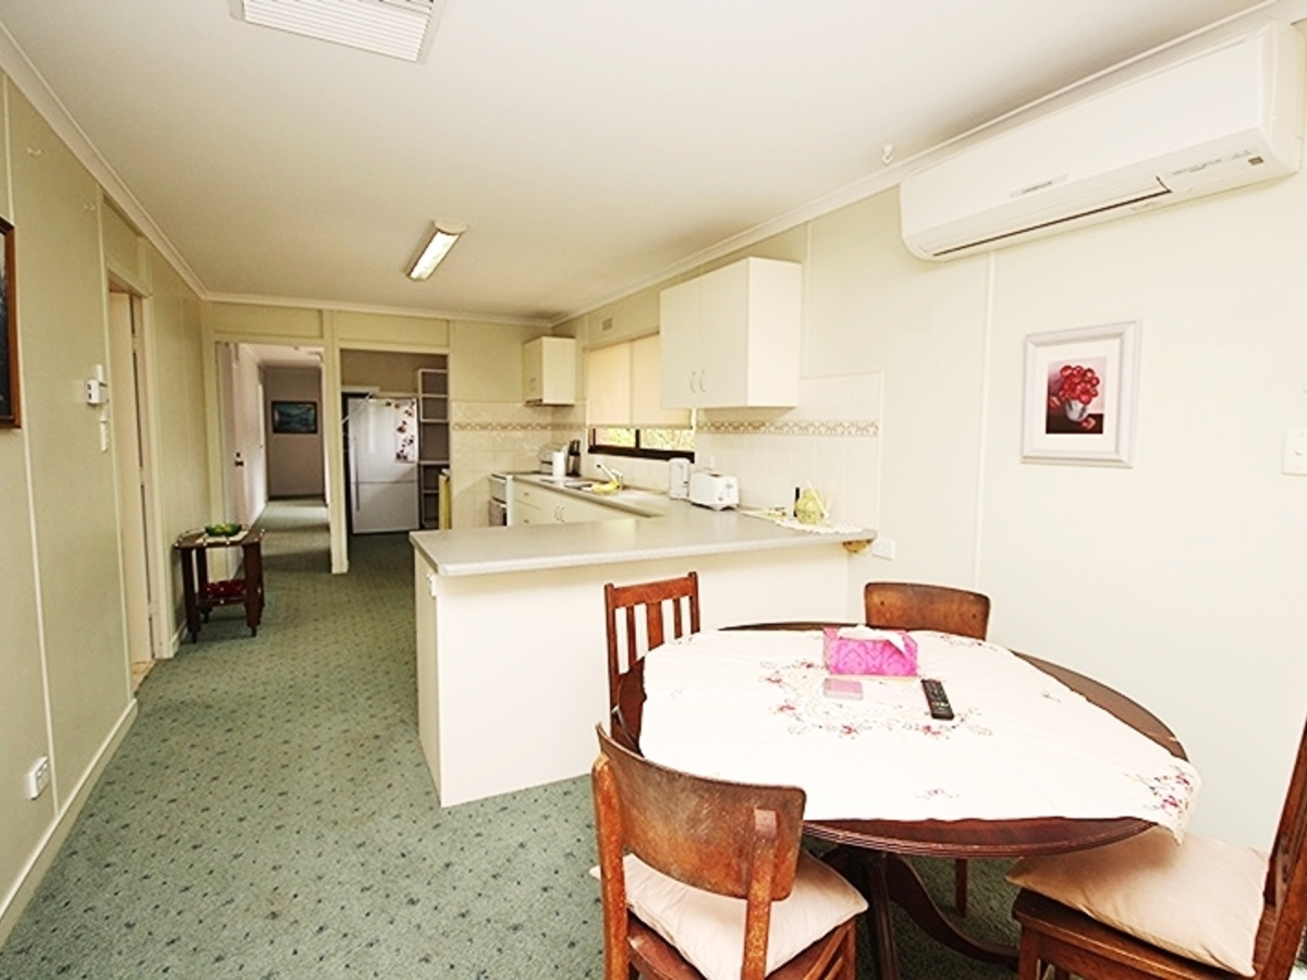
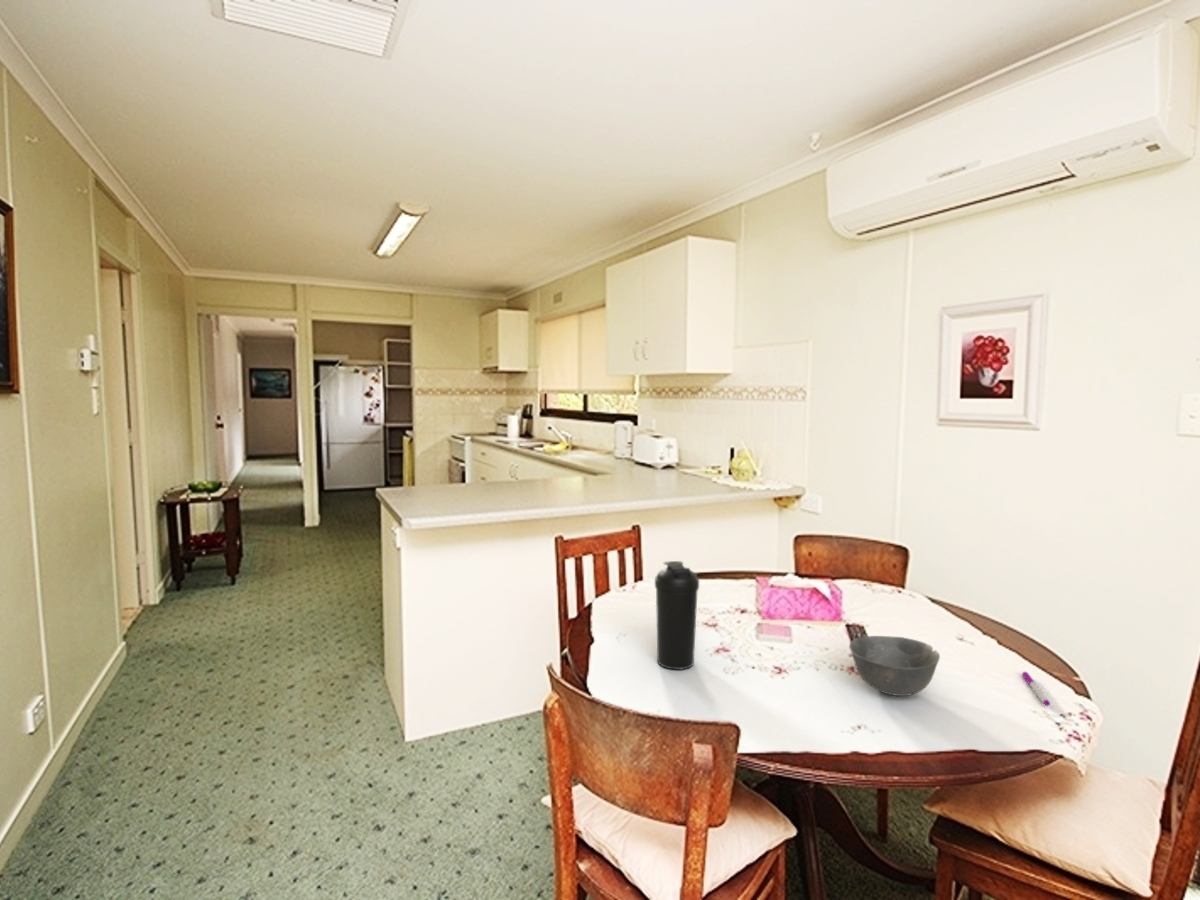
+ bowl [848,635,941,697]
+ water bottle [654,560,700,670]
+ pen [1021,671,1051,707]
